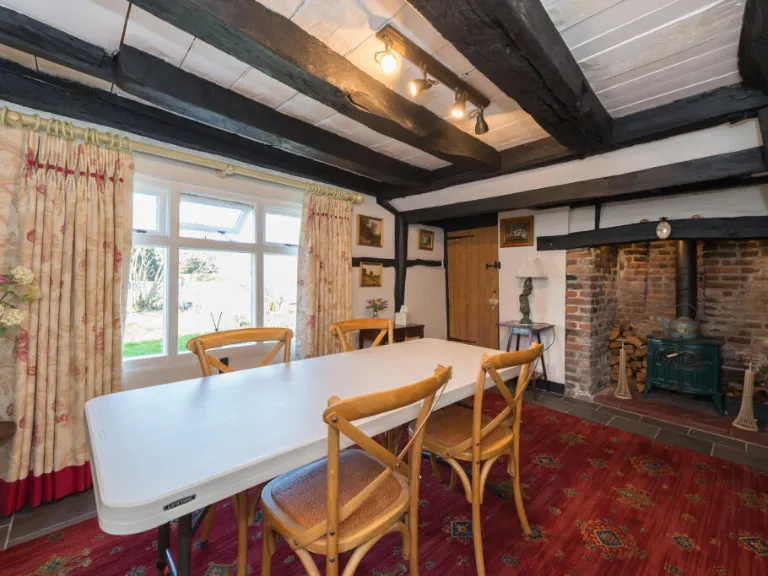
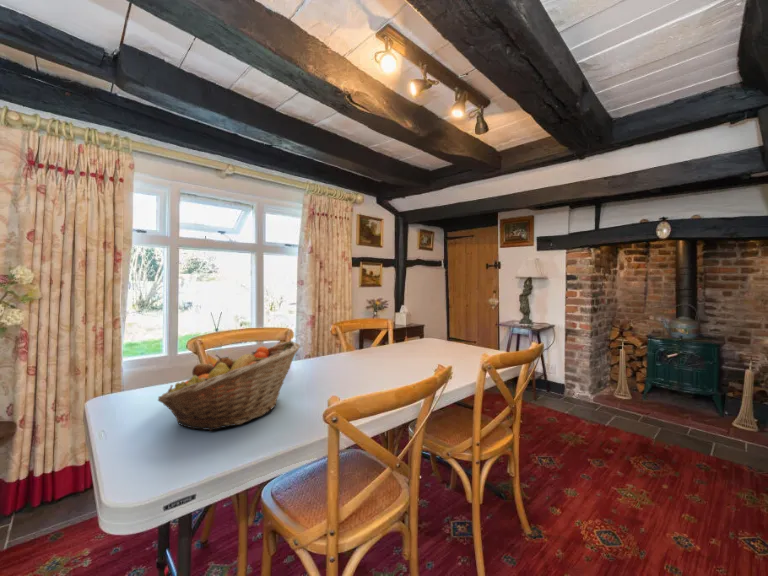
+ fruit basket [157,340,301,432]
